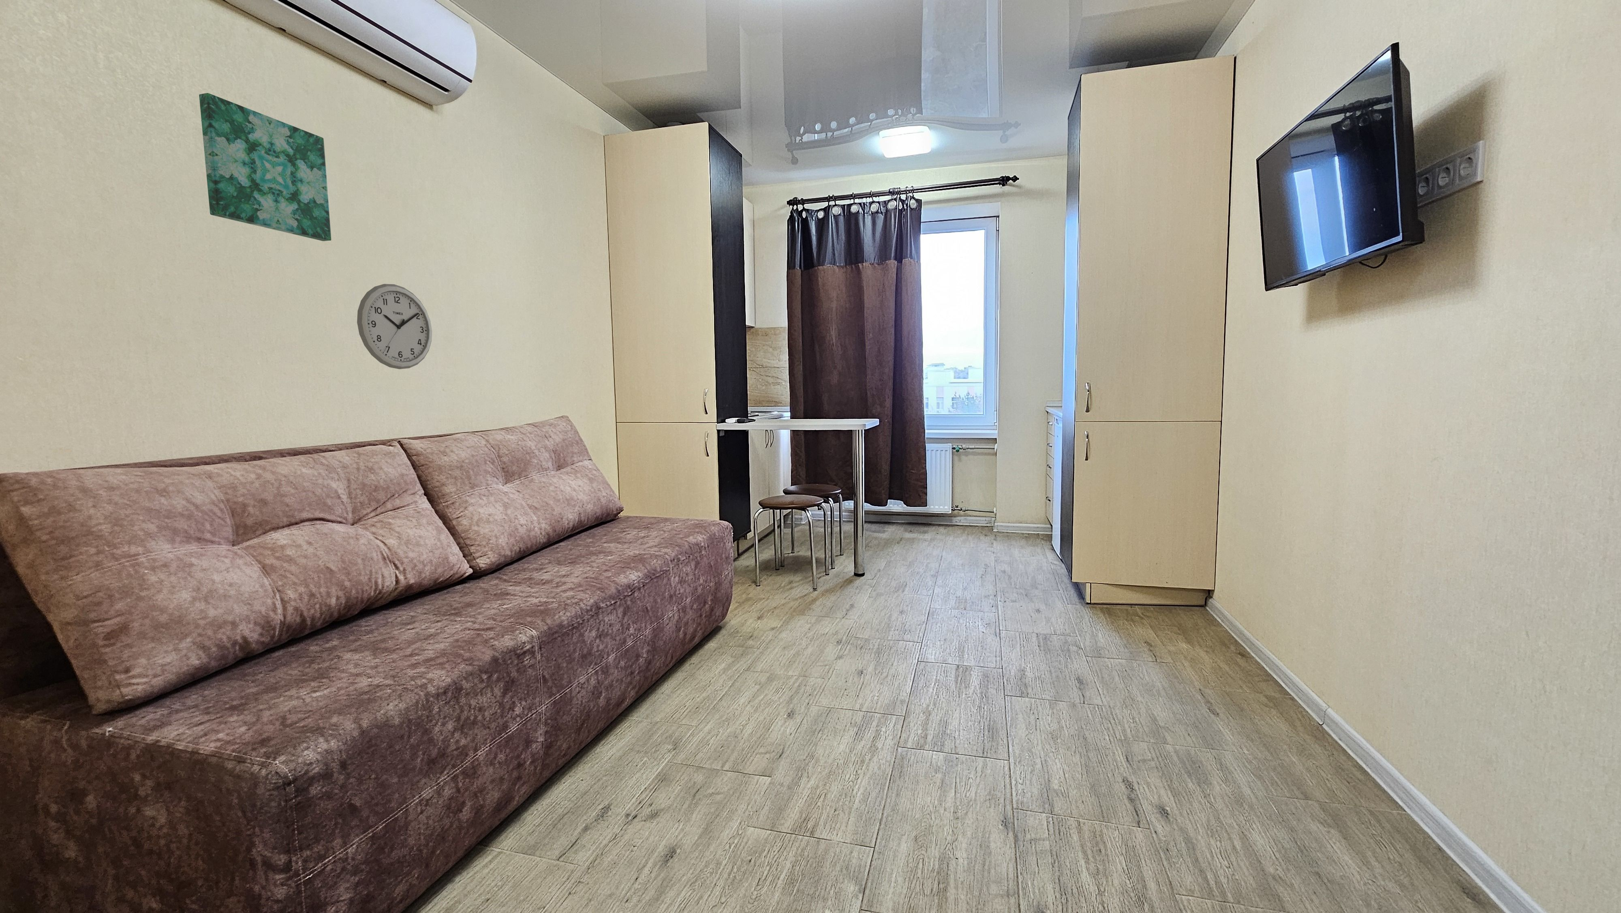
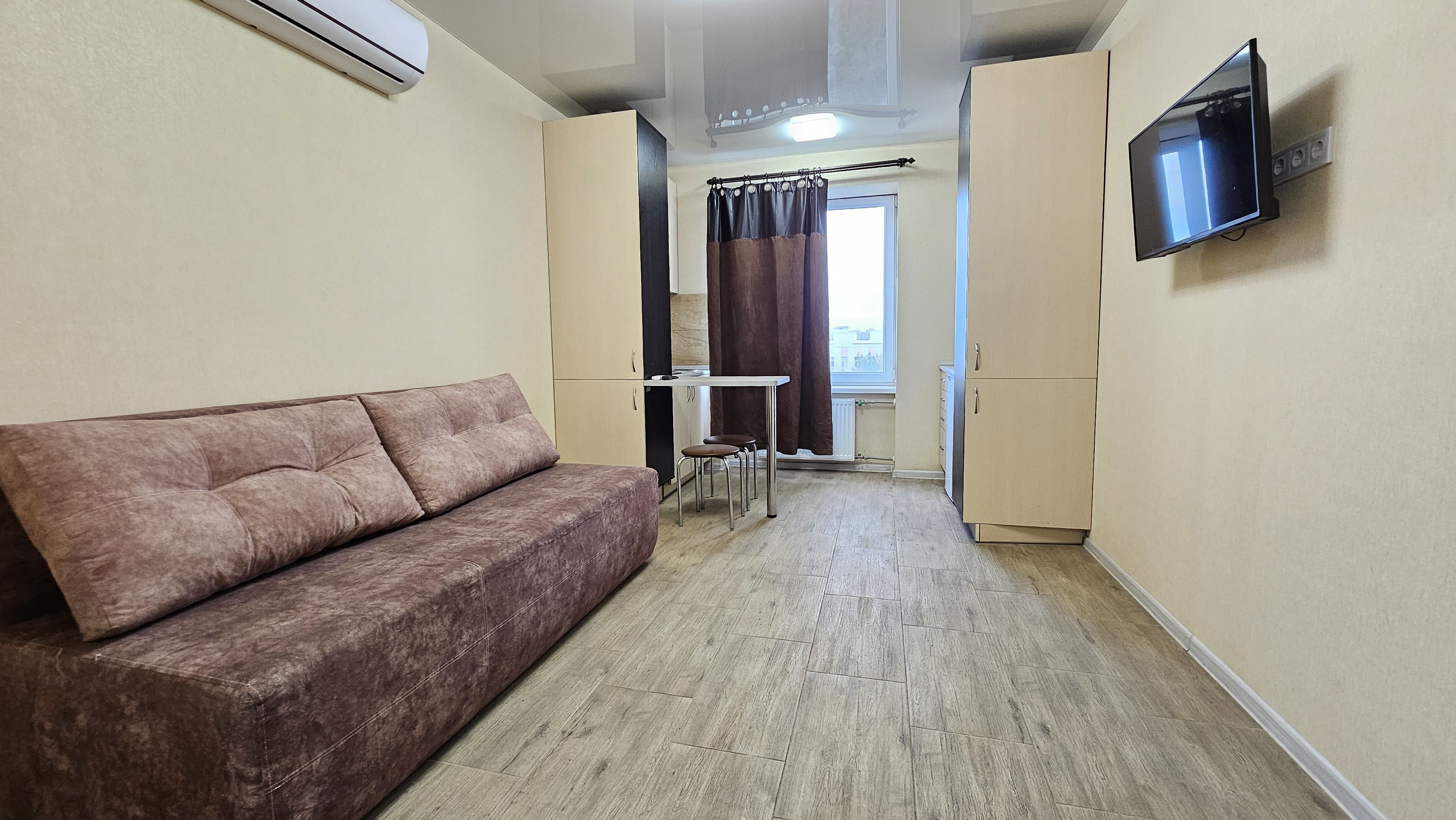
- wall clock [356,284,432,370]
- wall art [199,92,332,242]
